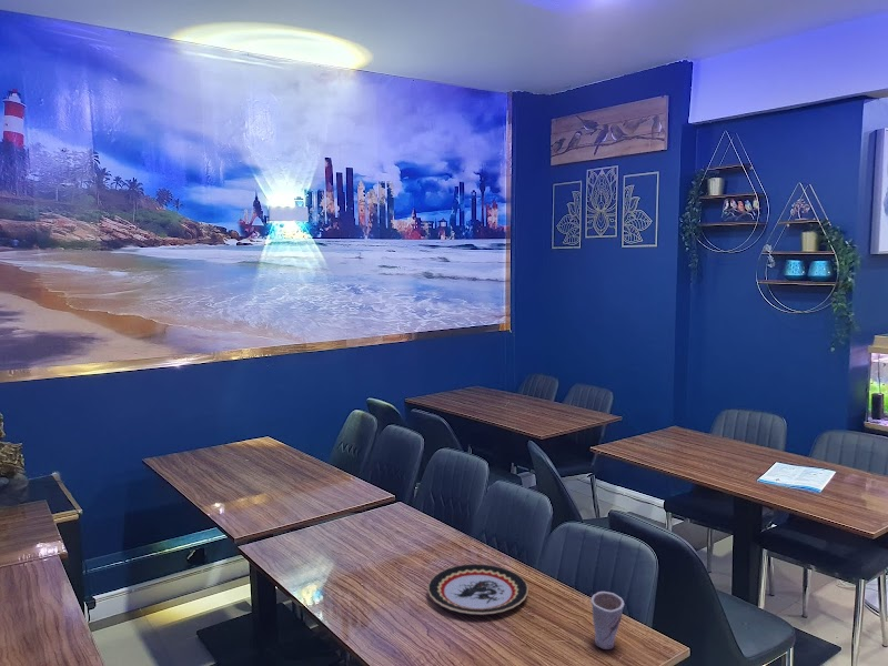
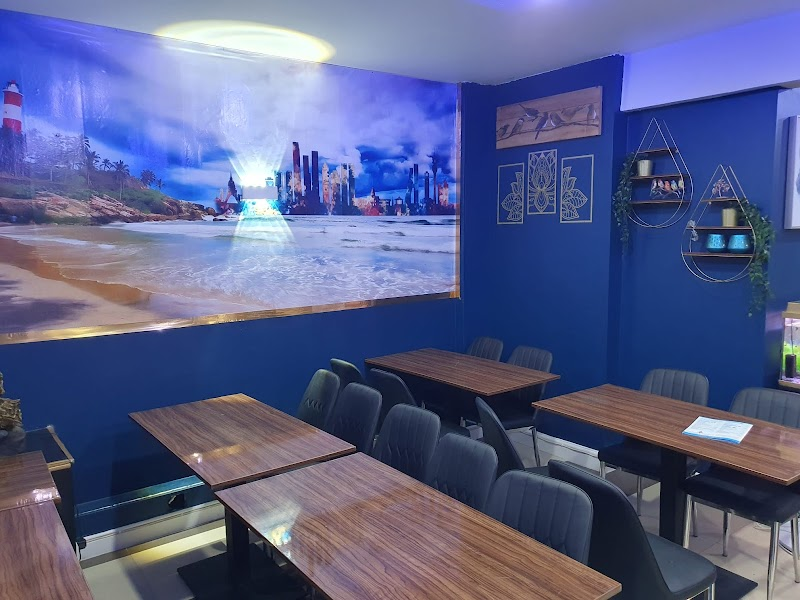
- plate [426,563,529,616]
- cup [591,591,626,650]
